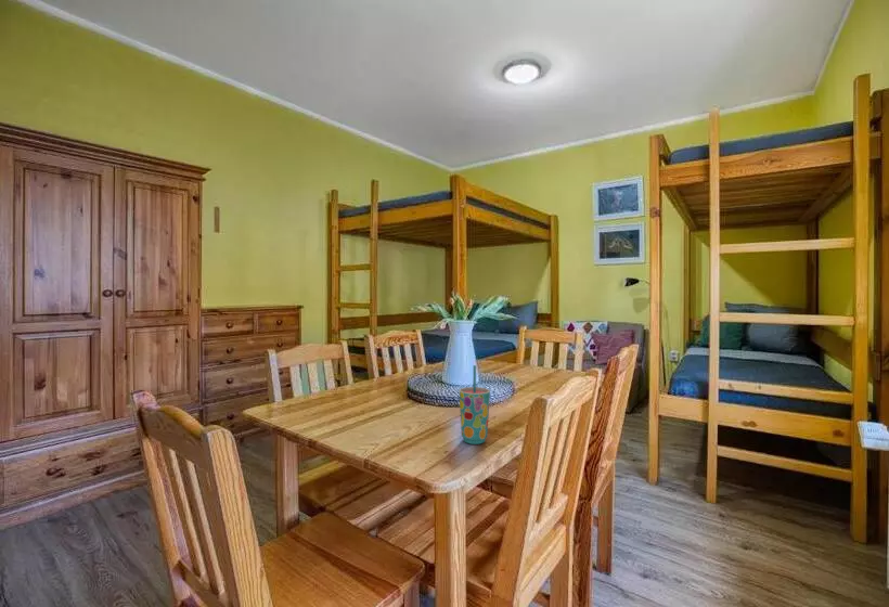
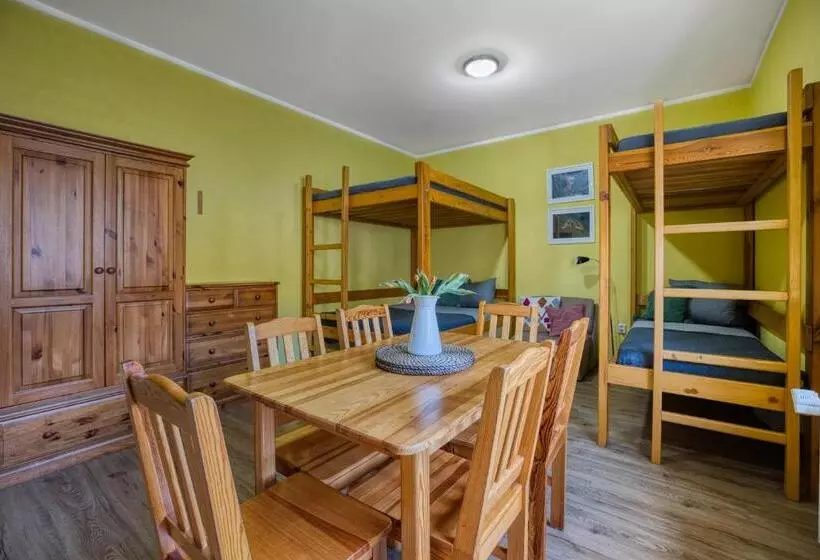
- cup [459,364,491,445]
